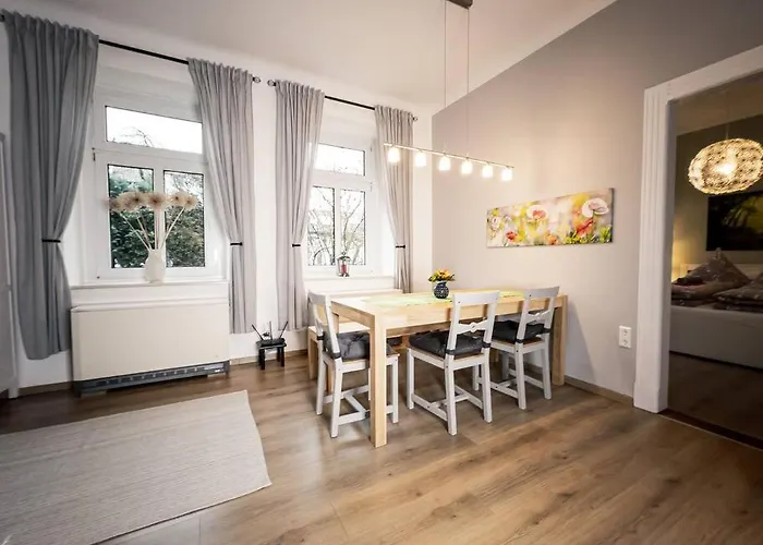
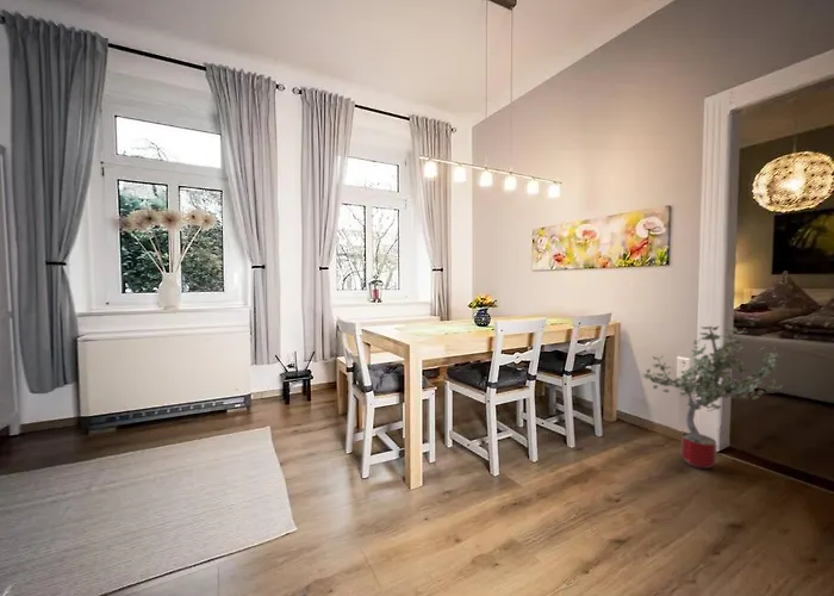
+ potted tree [642,324,784,470]
